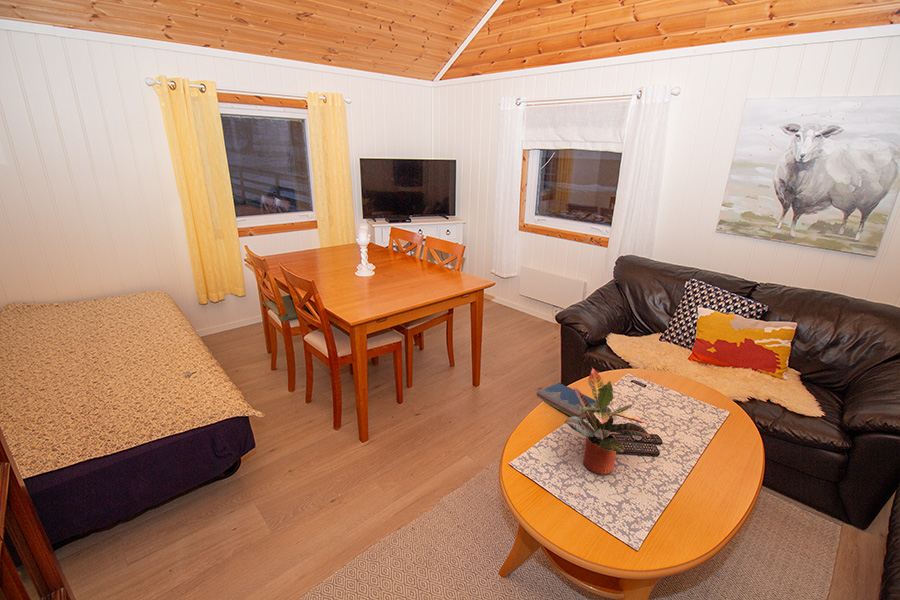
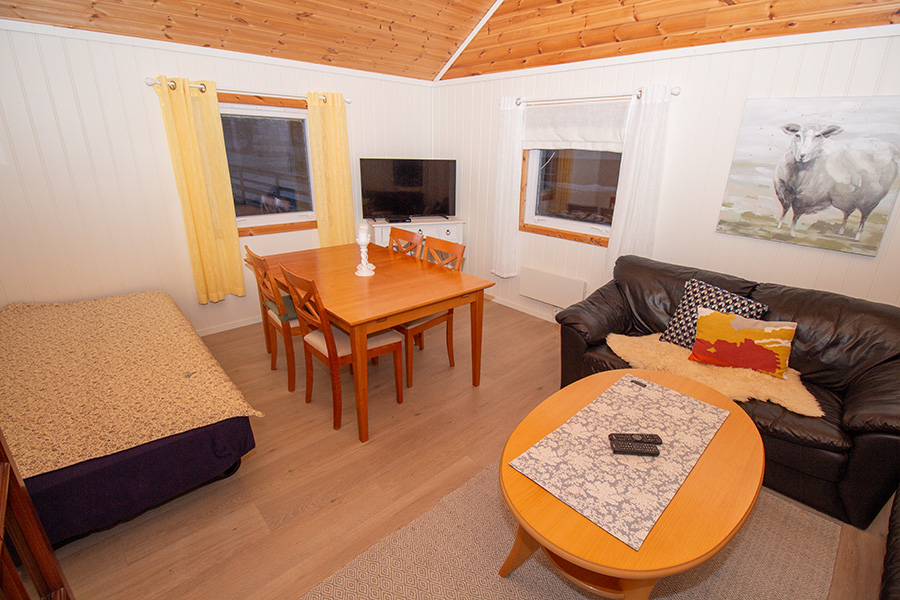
- hardcover book [535,382,600,419]
- potted plant [564,367,651,475]
